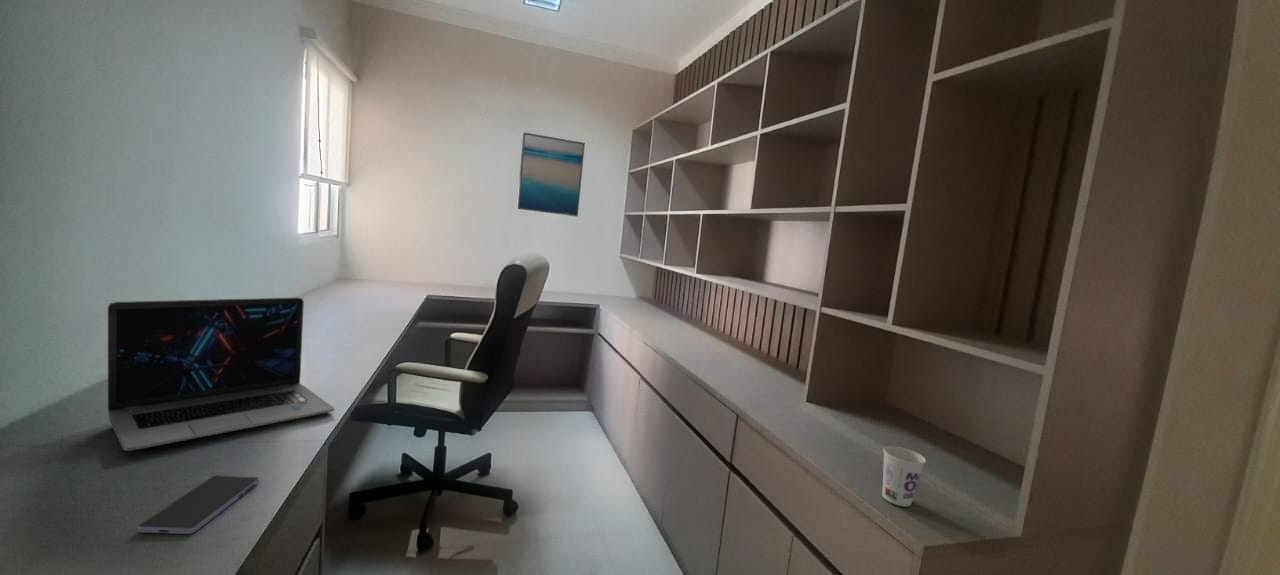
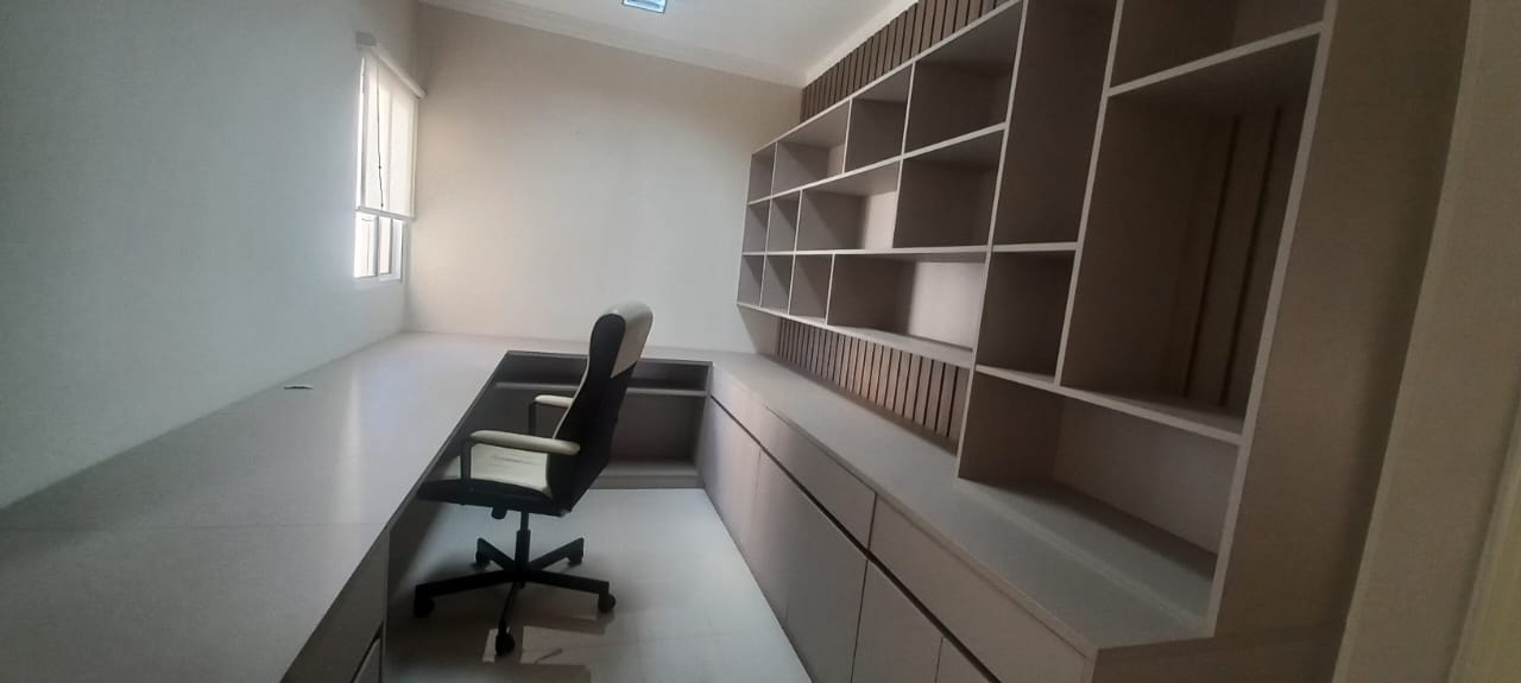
- cup [882,445,927,507]
- wall art [516,131,586,218]
- laptop [107,297,335,452]
- smartphone [136,474,260,535]
